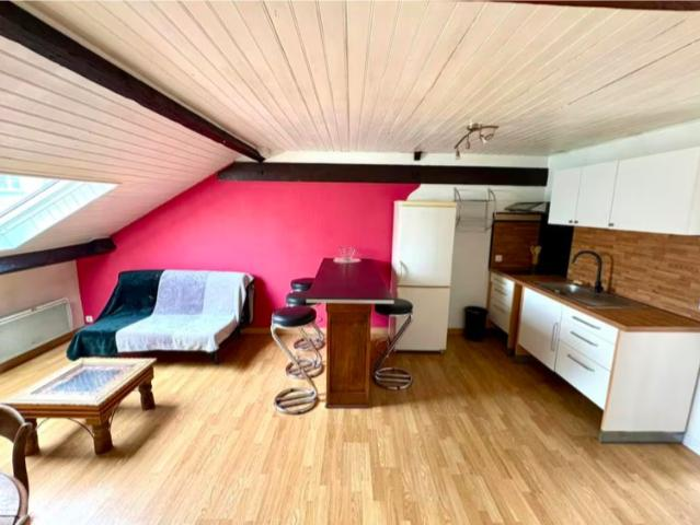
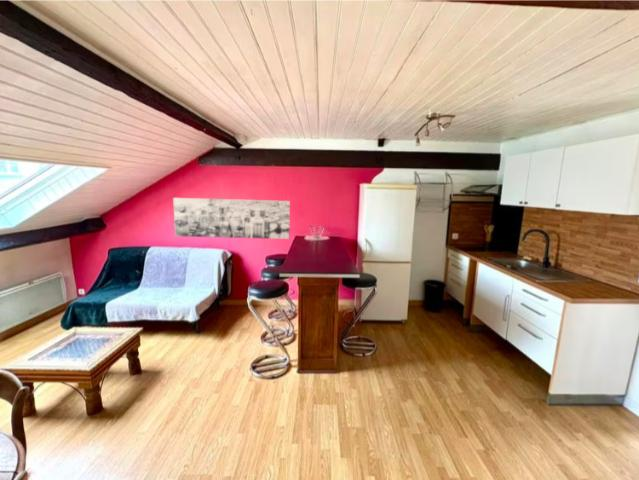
+ wall art [172,197,291,240]
